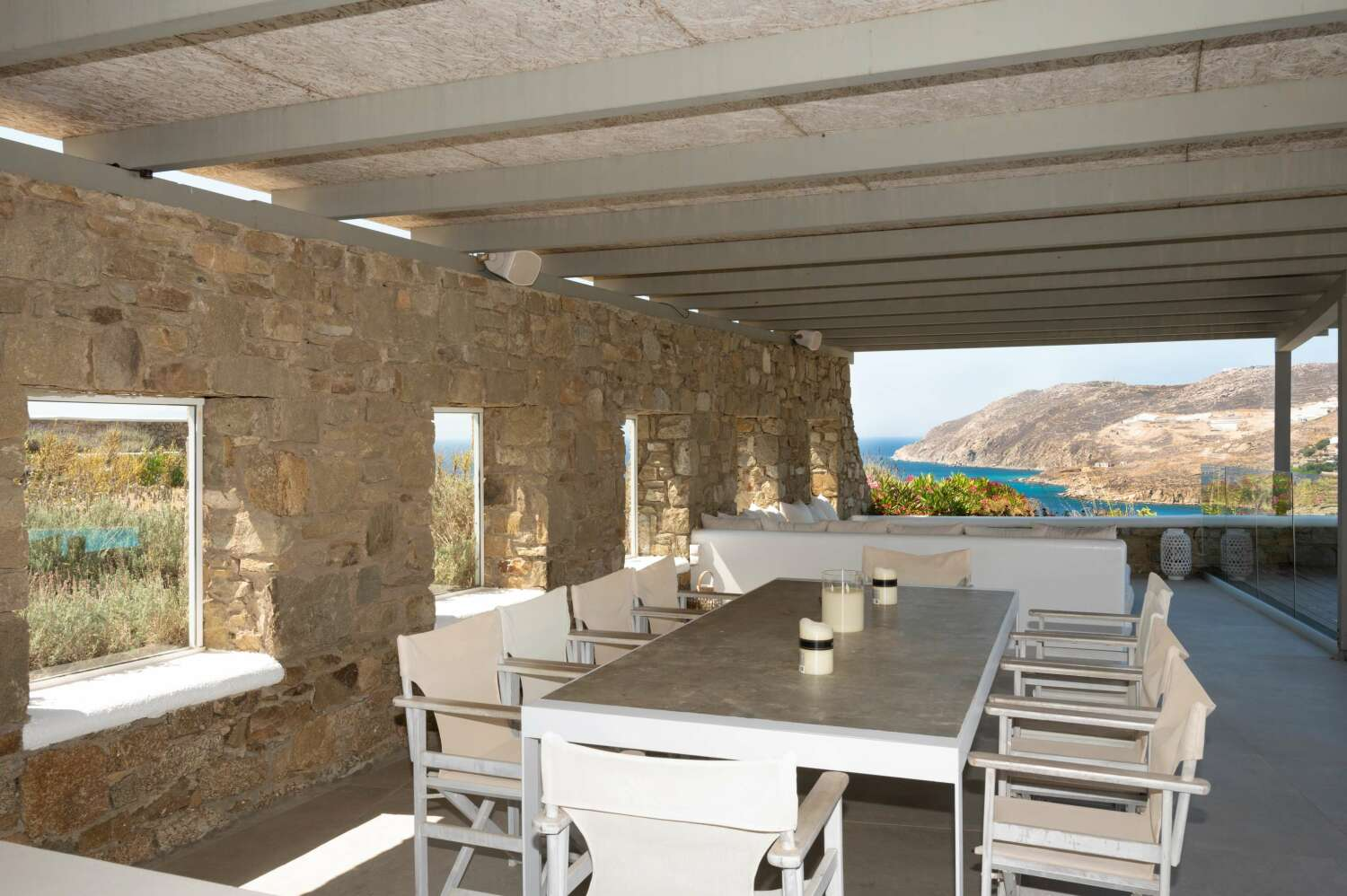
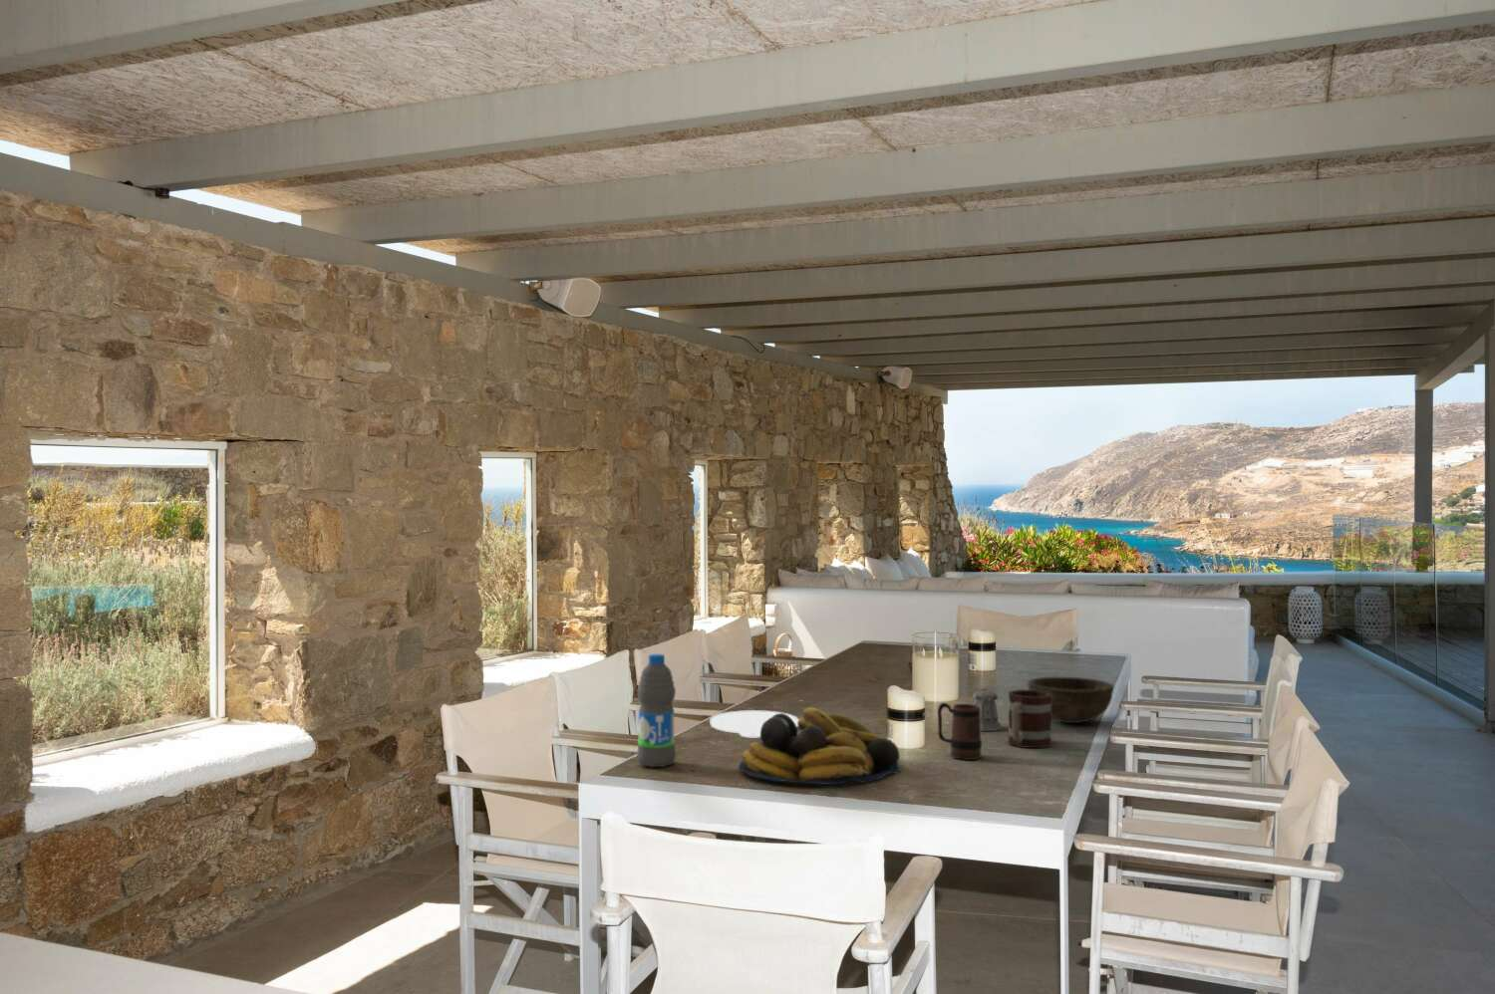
+ water bottle [636,653,677,768]
+ mug [1008,688,1052,749]
+ mug [937,702,982,761]
+ bowl [1027,677,1114,724]
+ fruit bowl [738,707,902,784]
+ pepper shaker [972,687,1002,732]
+ plate [709,709,799,738]
